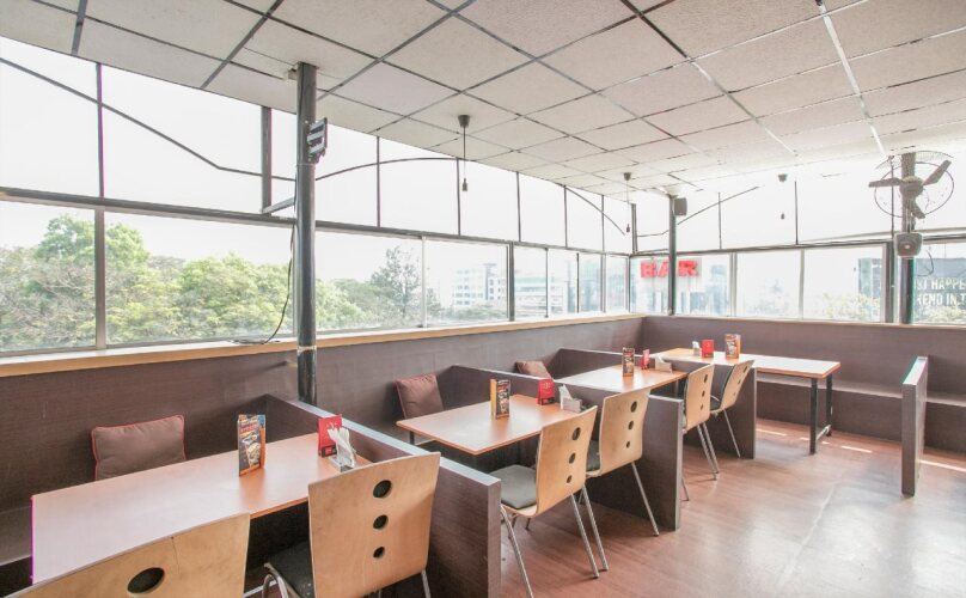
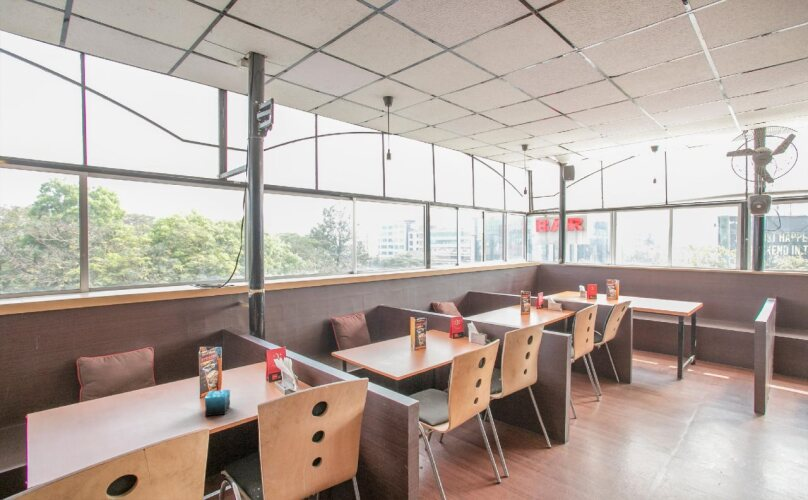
+ candle [204,389,231,417]
